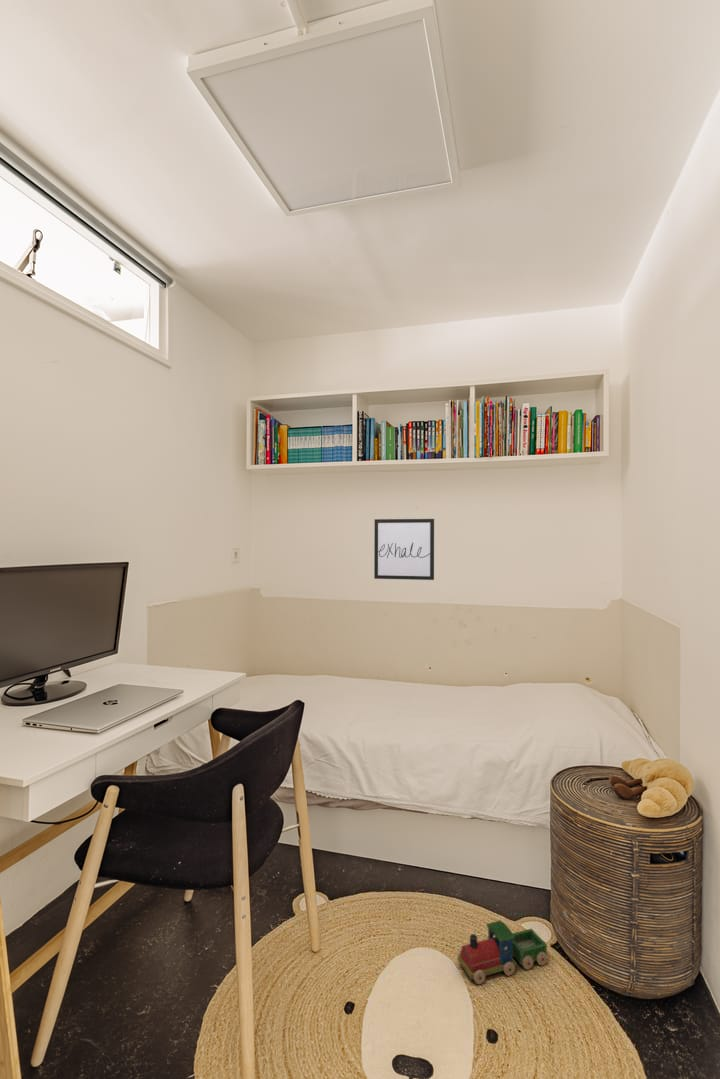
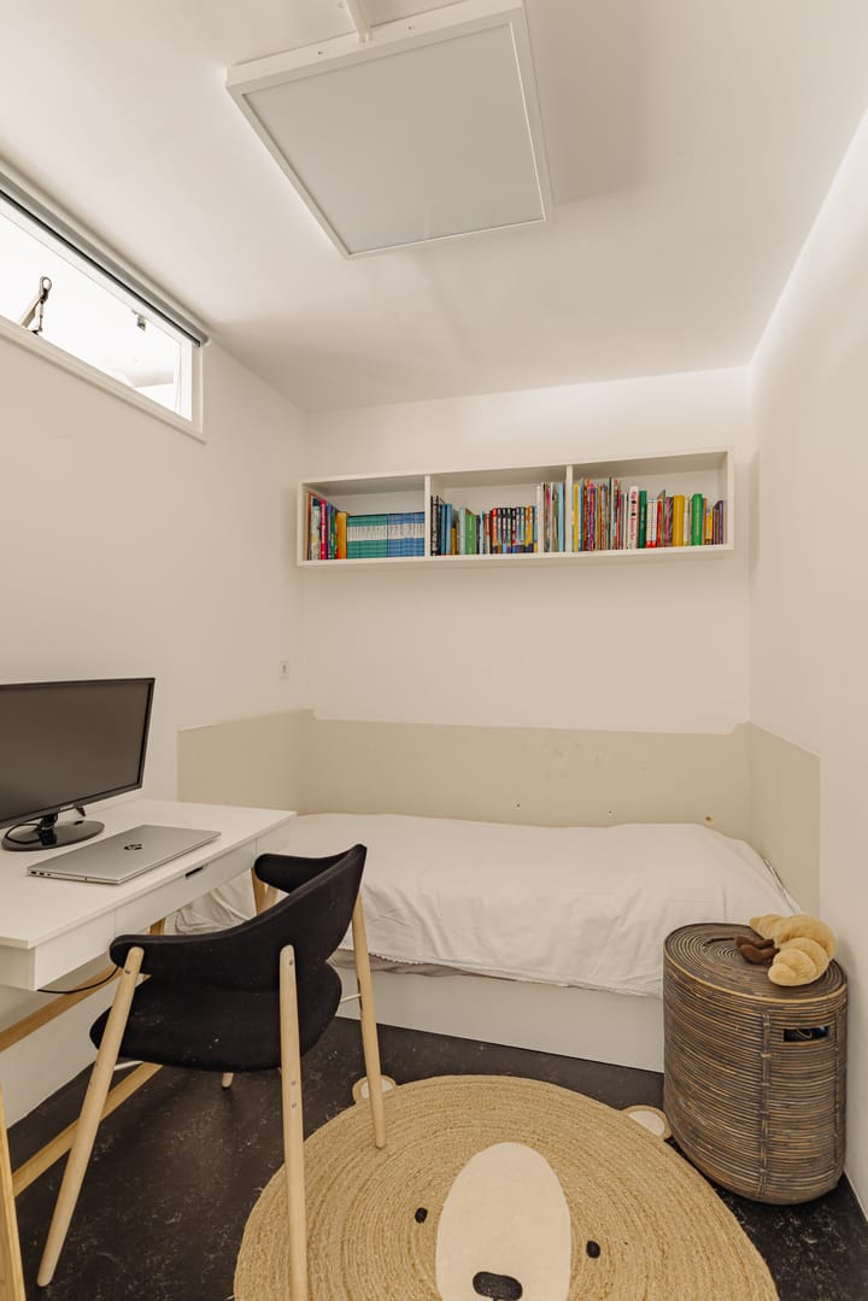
- wall art [373,518,435,581]
- toy train [457,920,548,985]
